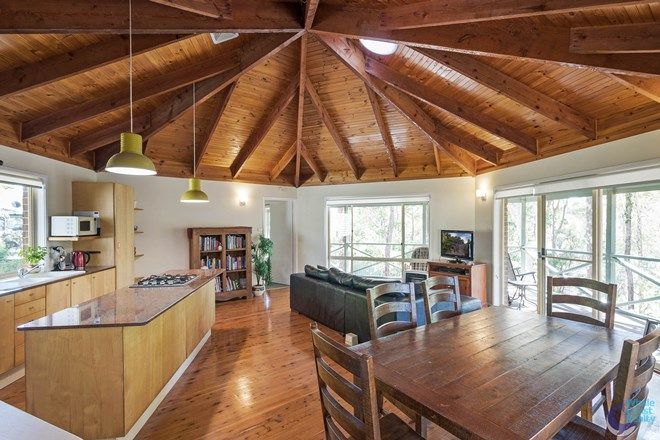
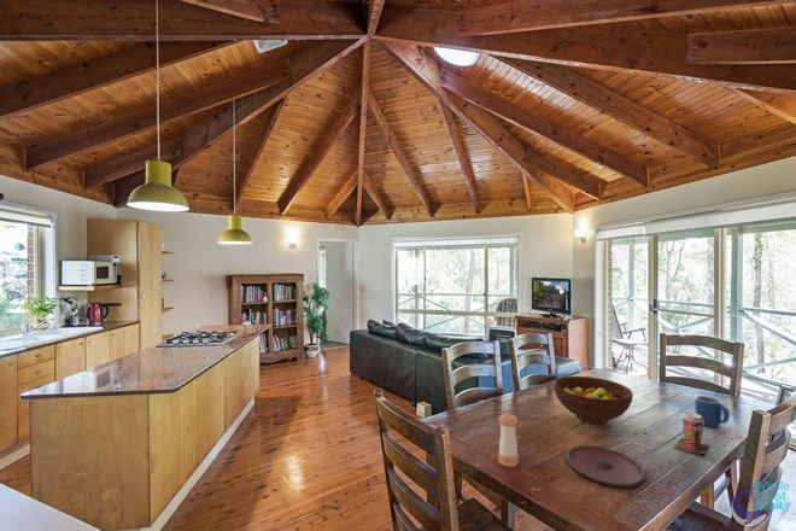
+ coffee cup [673,412,710,457]
+ pepper shaker [498,412,520,468]
+ plate [564,444,645,489]
+ fruit bowl [552,375,634,425]
+ mug [695,395,731,428]
